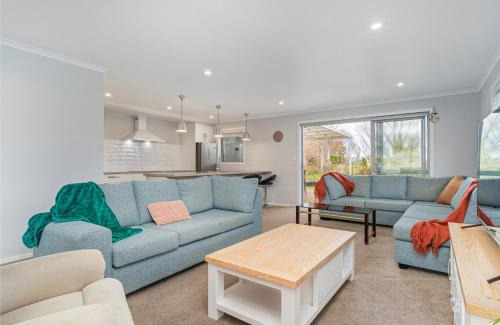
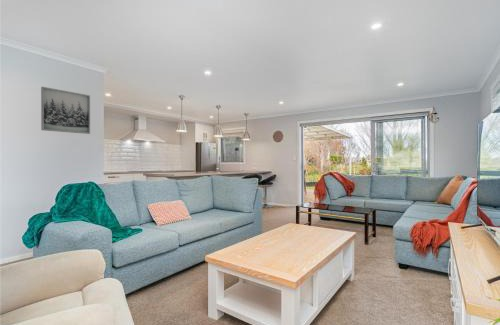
+ wall art [40,86,91,135]
